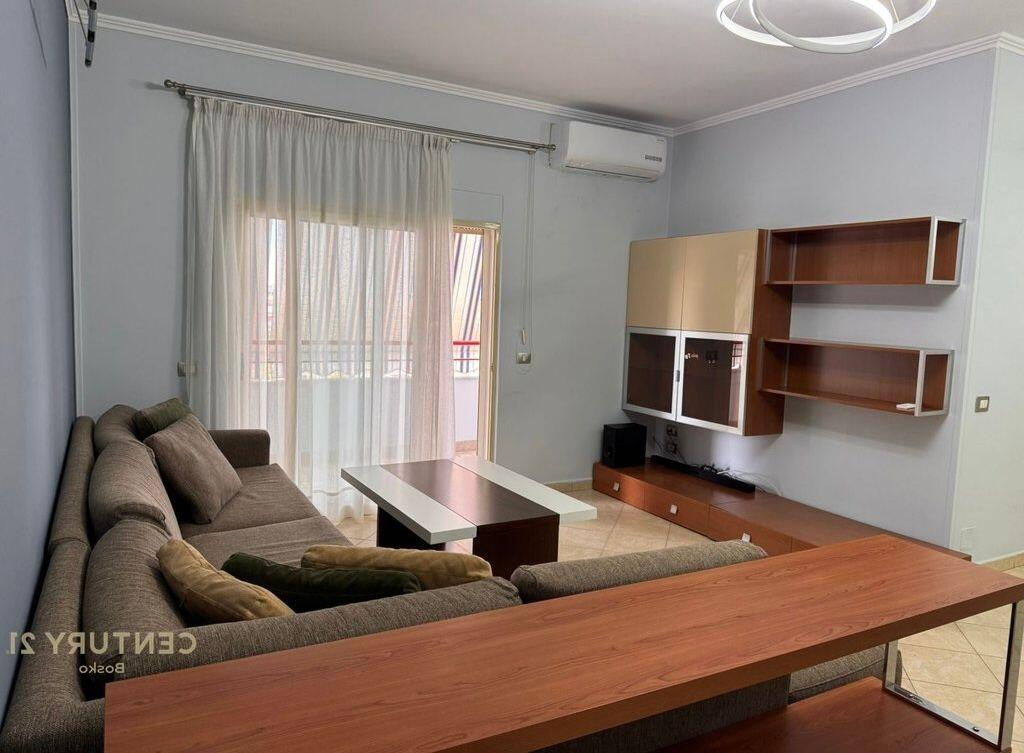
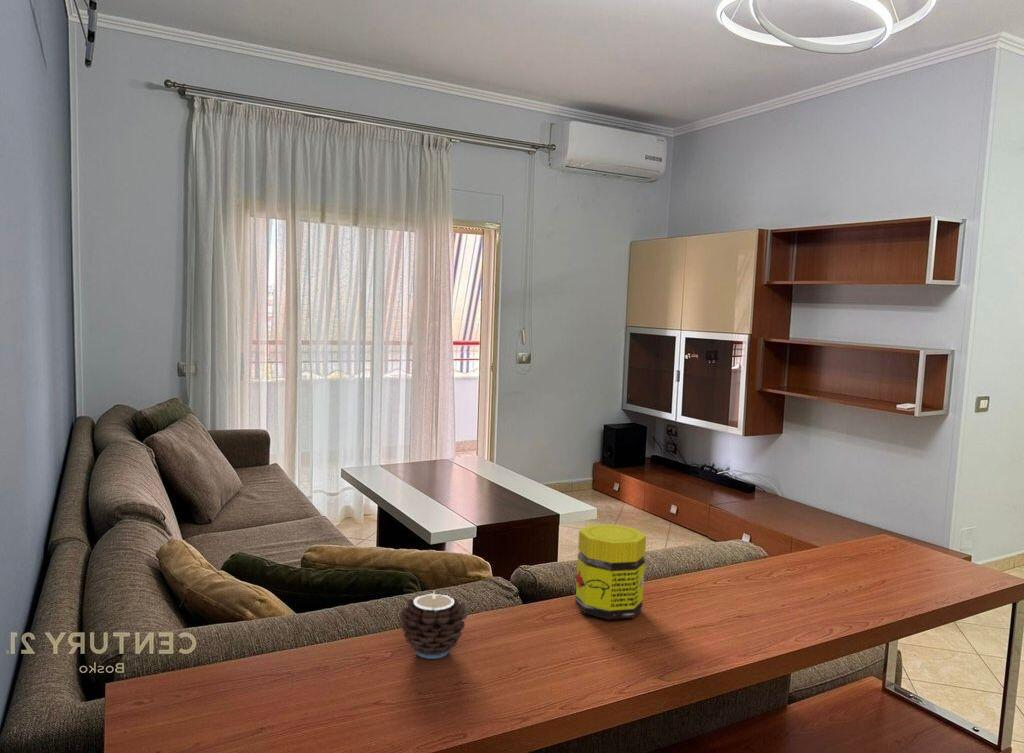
+ jar [575,523,647,621]
+ candle [398,590,469,660]
